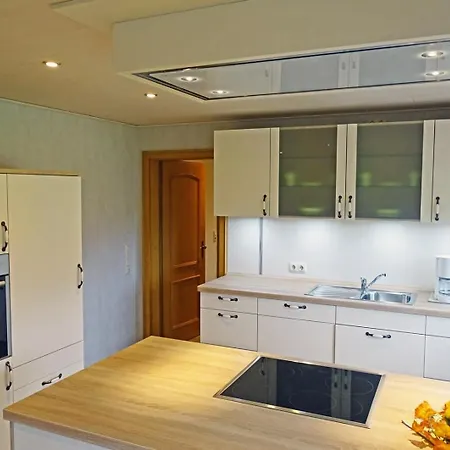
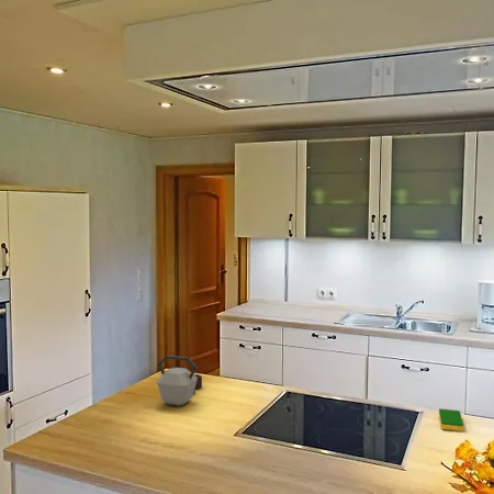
+ dish sponge [438,407,464,433]
+ kettle [156,355,203,407]
